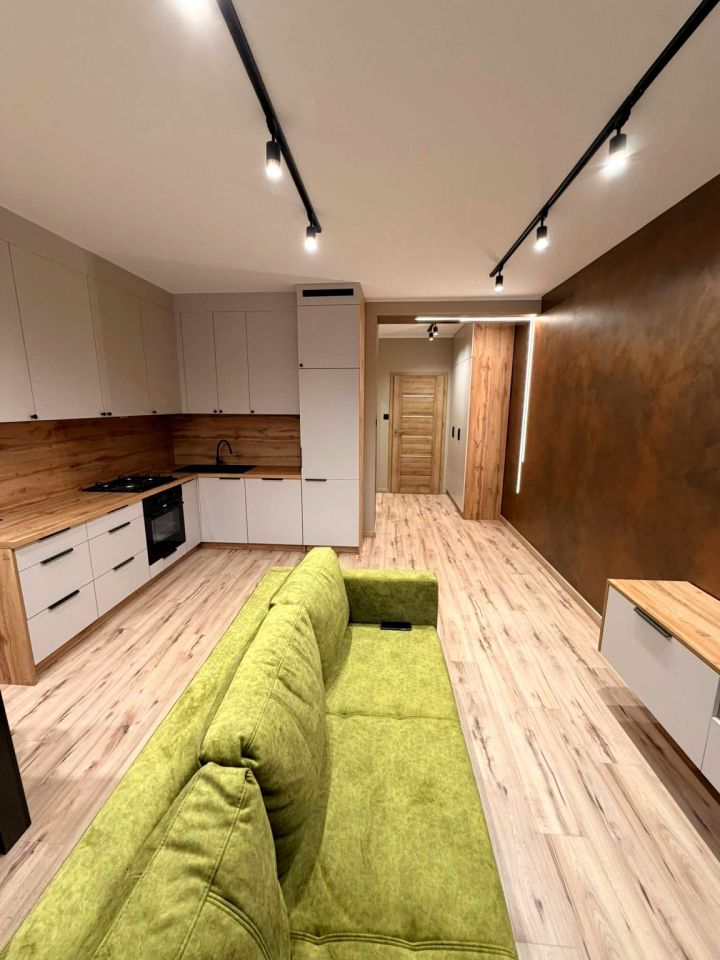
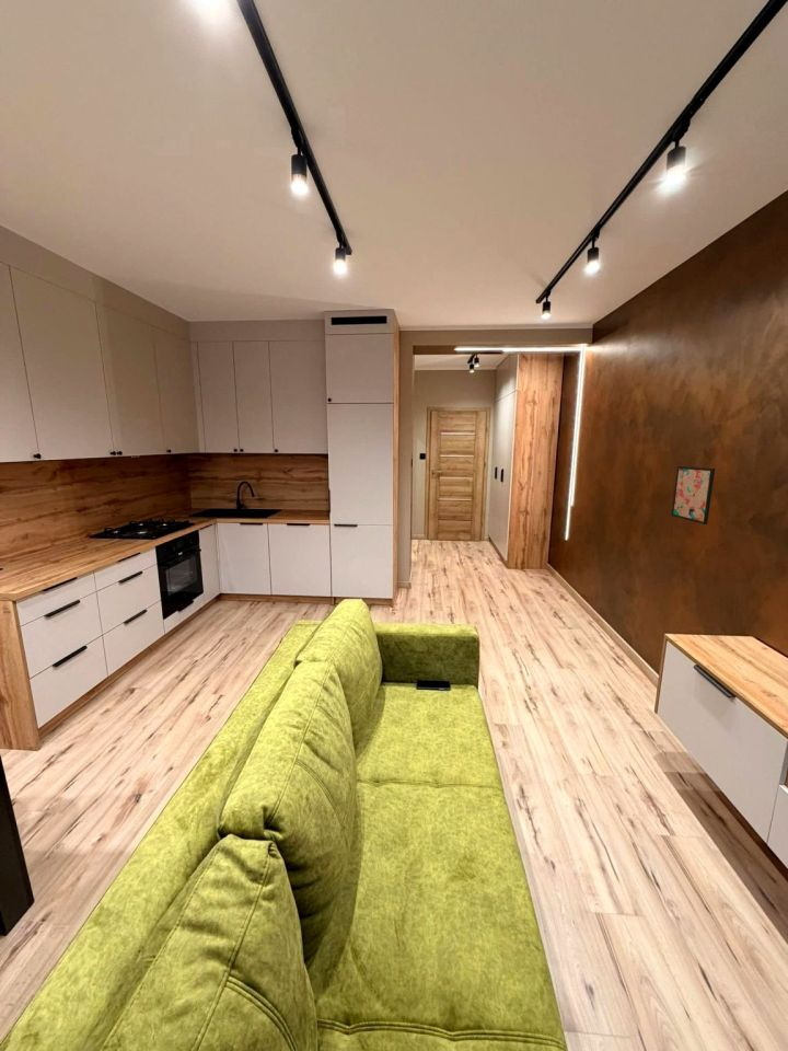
+ wall art [670,465,716,526]
